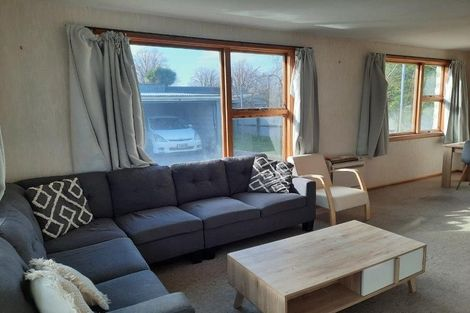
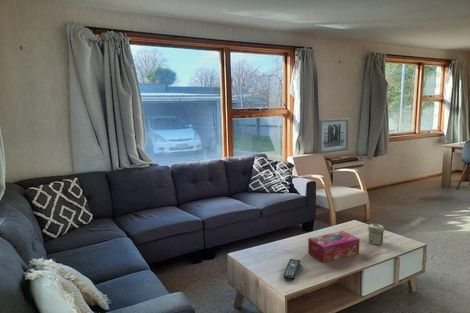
+ remote control [282,258,302,281]
+ jar [367,223,385,246]
+ wall art [318,117,350,155]
+ tissue box [307,230,361,263]
